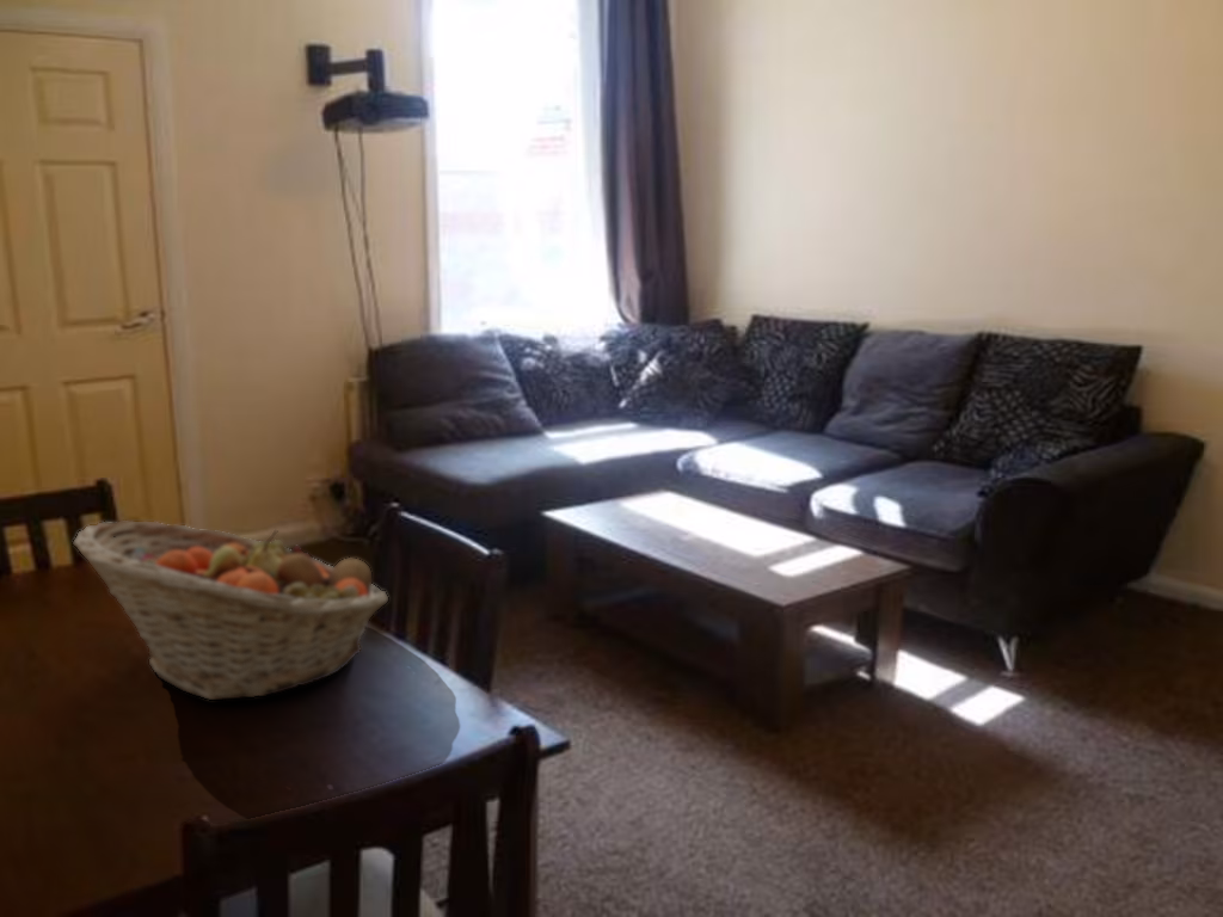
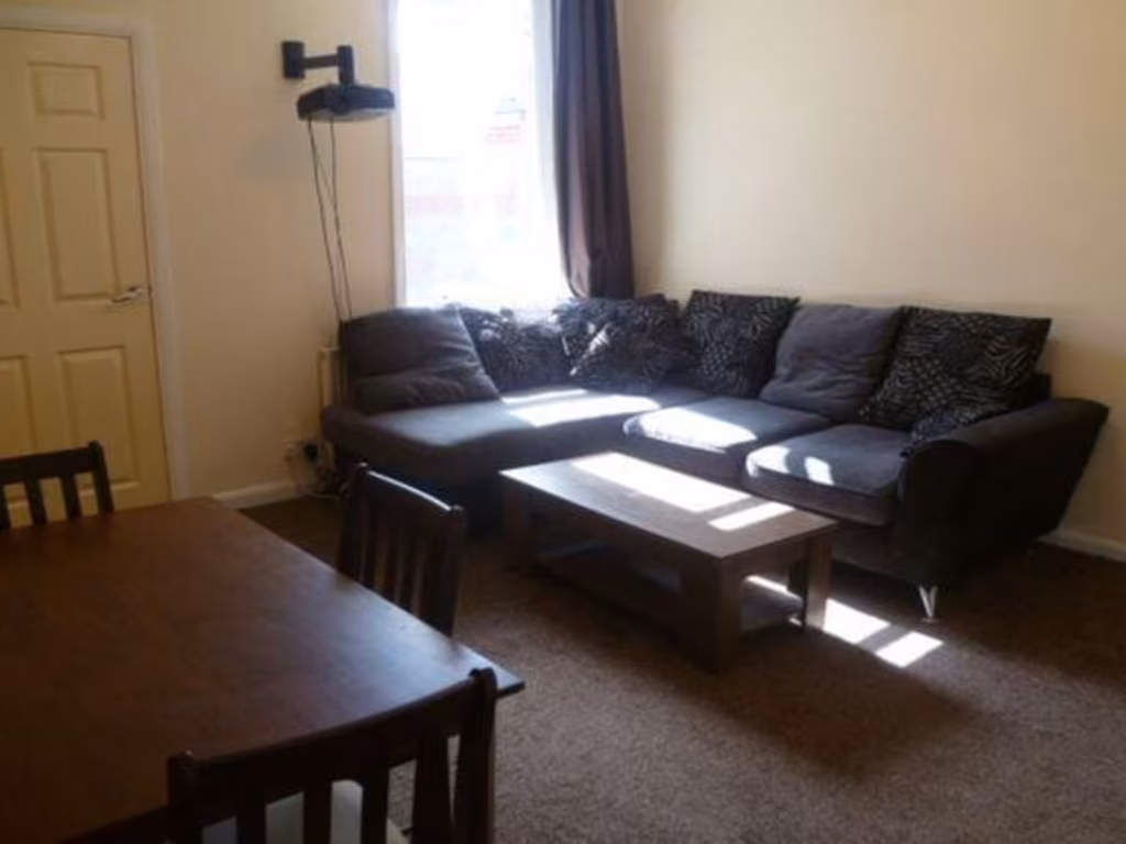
- fruit basket [72,521,389,701]
